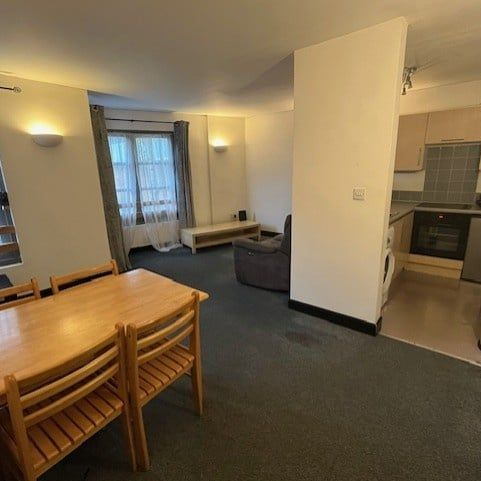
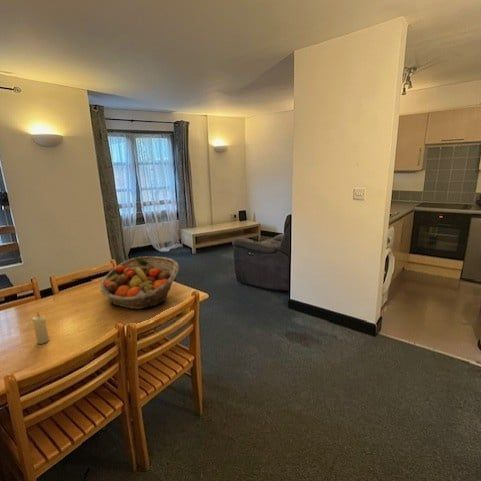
+ candle [31,311,50,345]
+ fruit basket [99,256,180,310]
